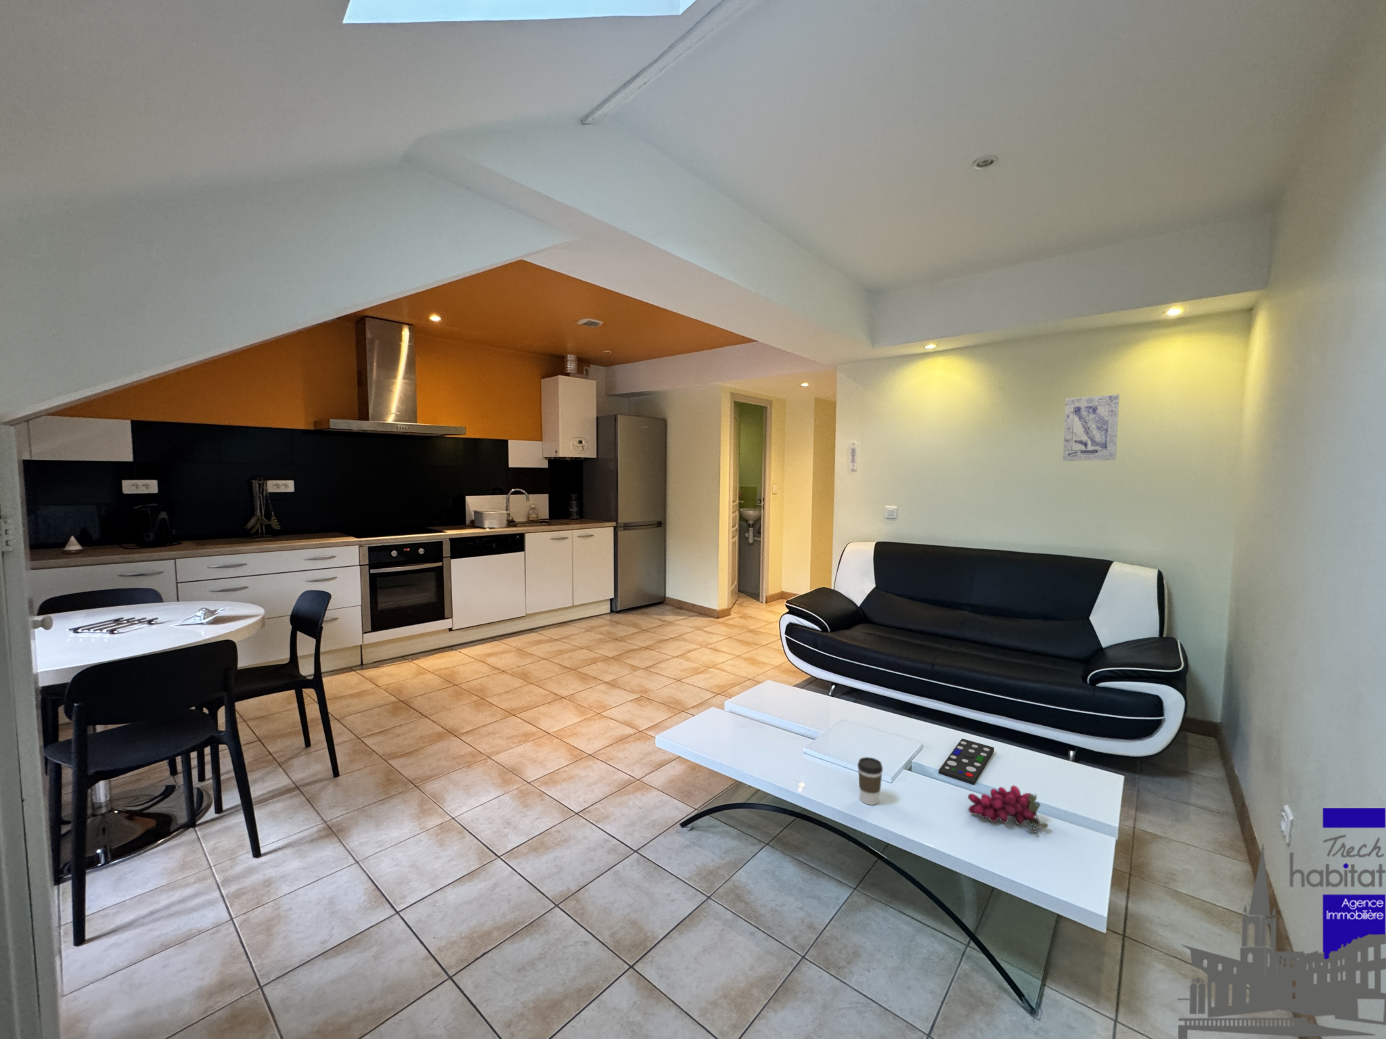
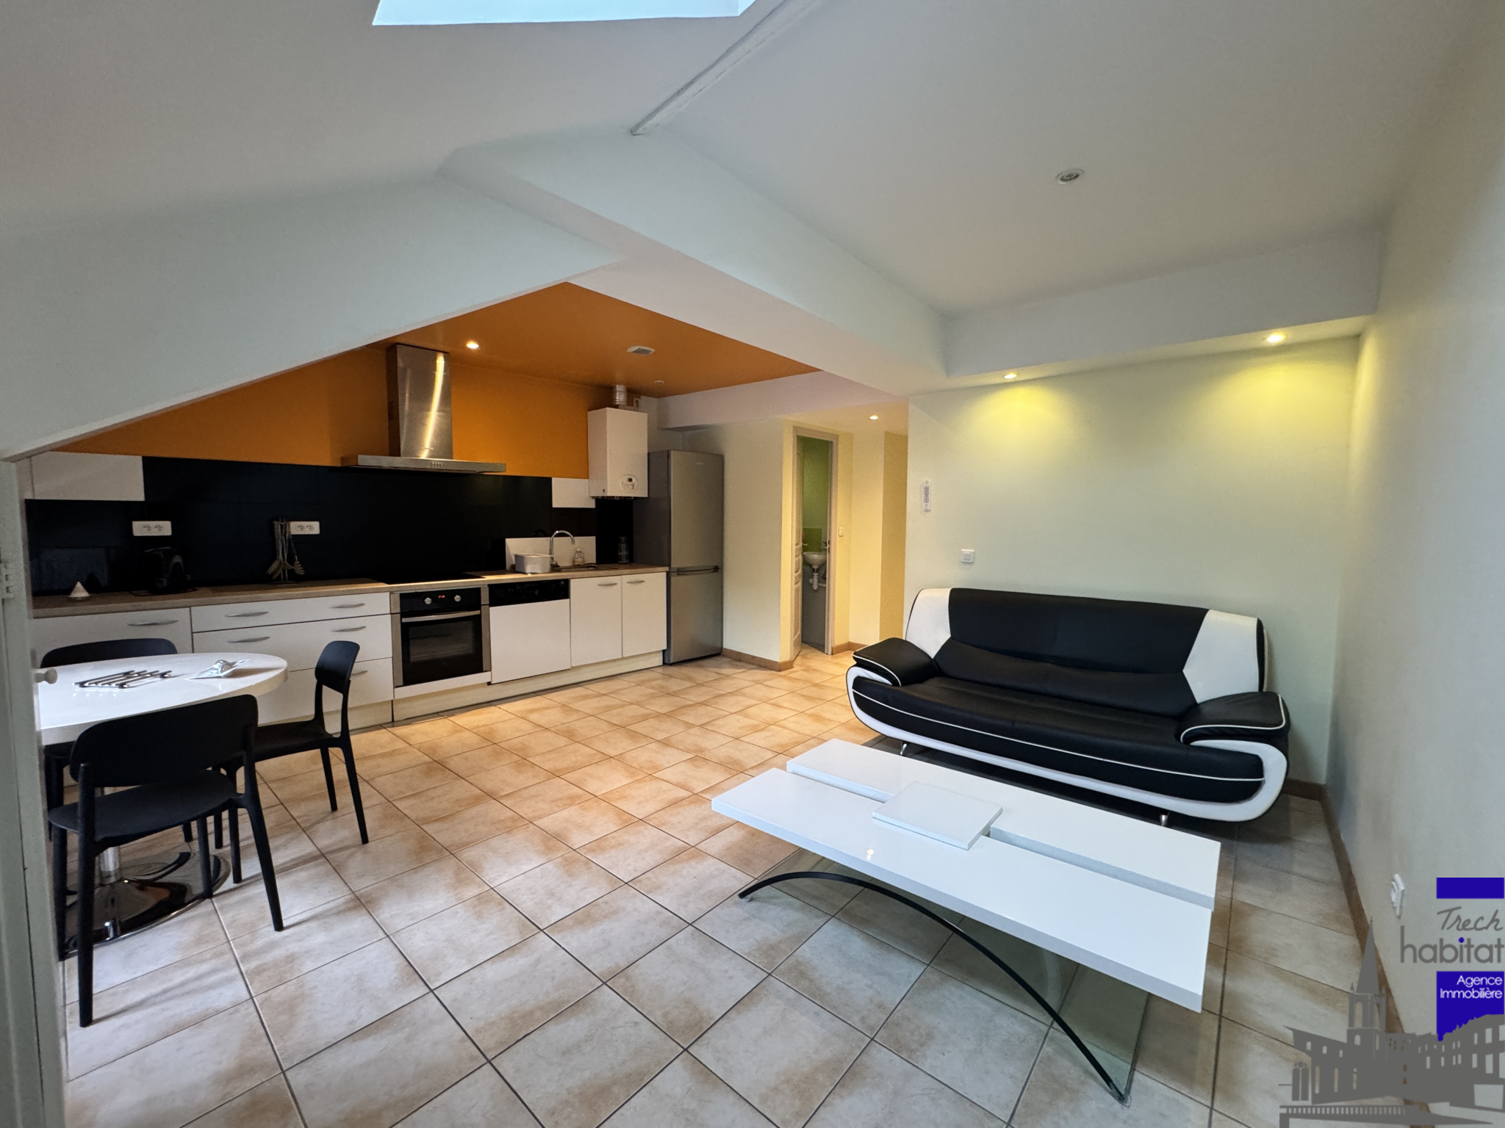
- wall art [1062,394,1120,462]
- coffee cup [857,756,883,805]
- grapes [967,785,1049,835]
- remote control [937,738,995,786]
